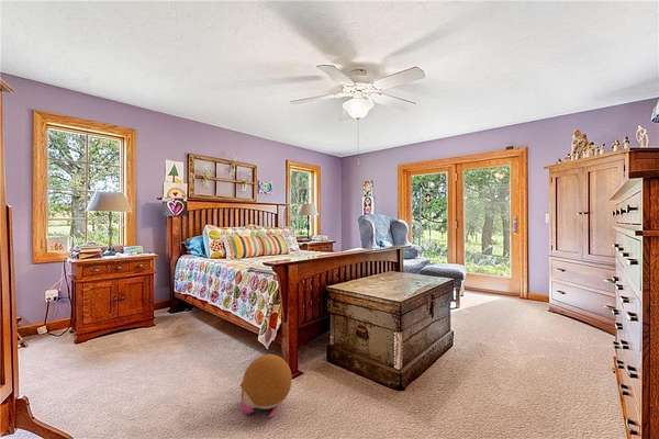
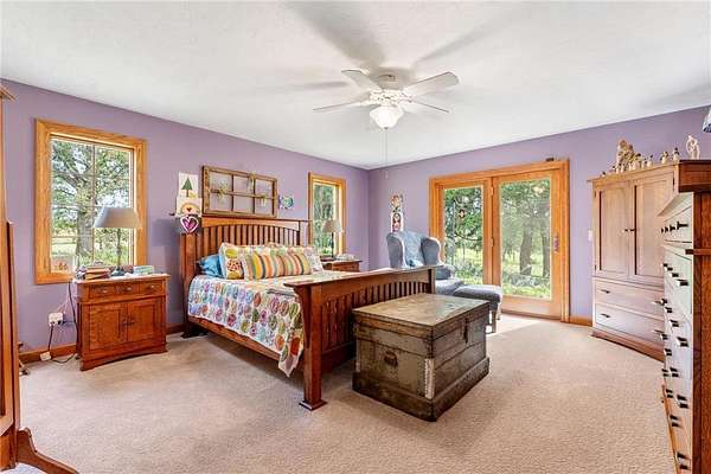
- plush toy [239,353,293,418]
